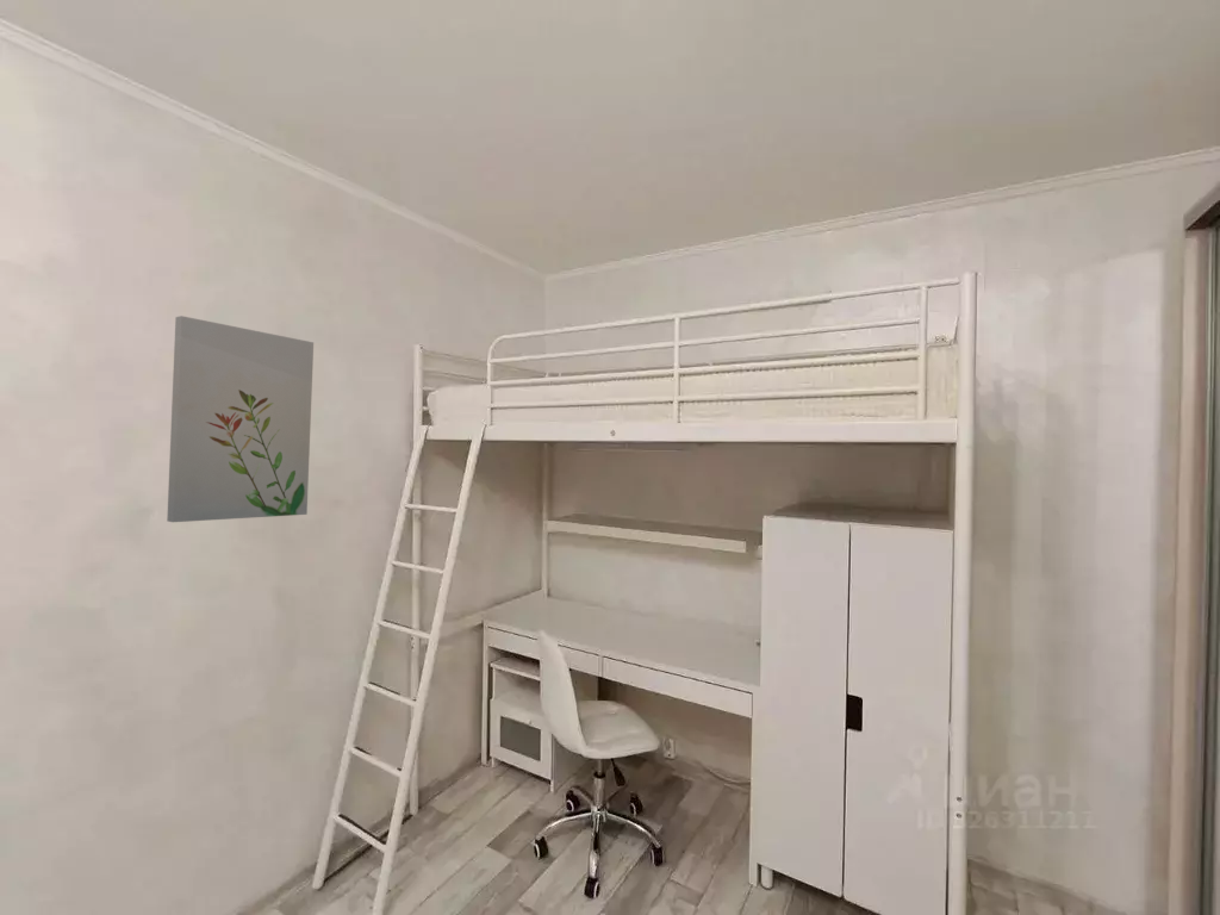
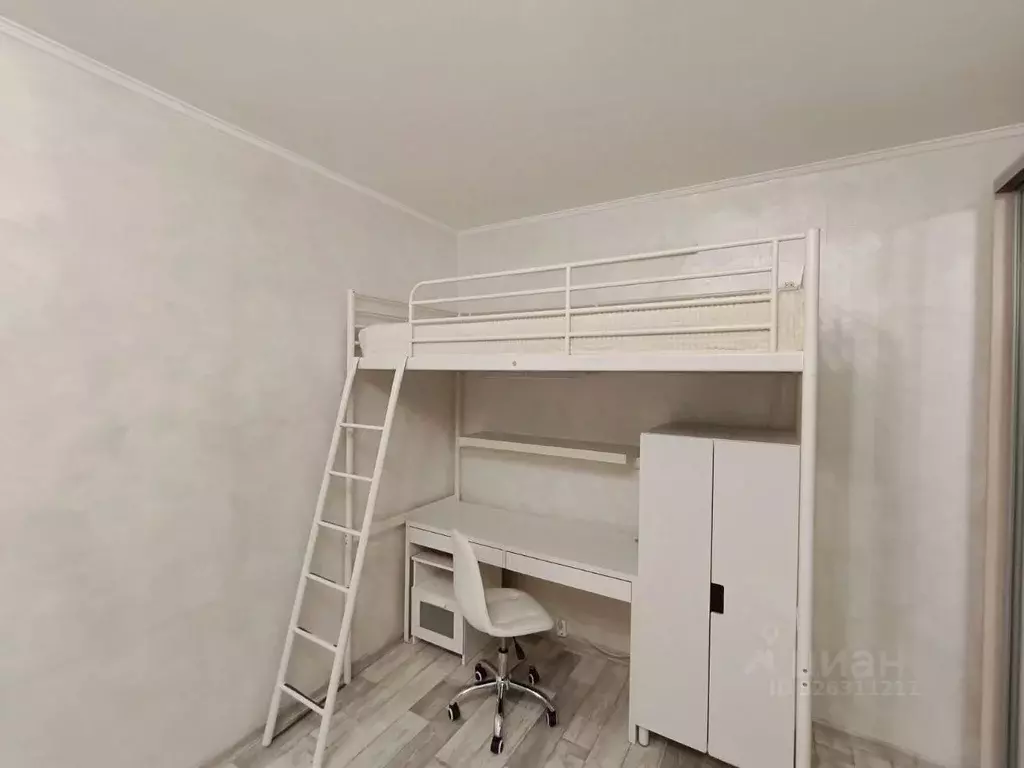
- wall art [166,315,315,523]
